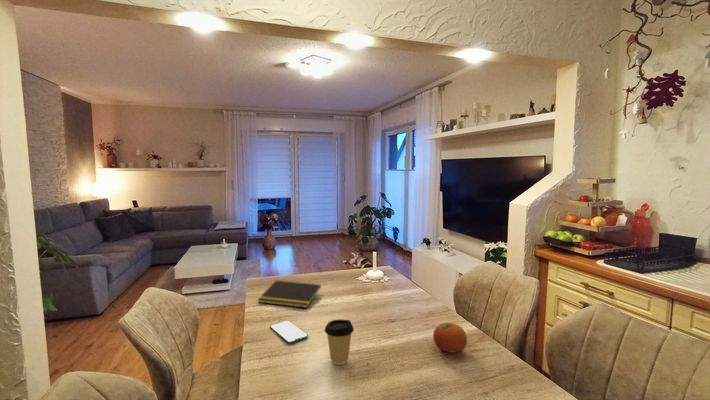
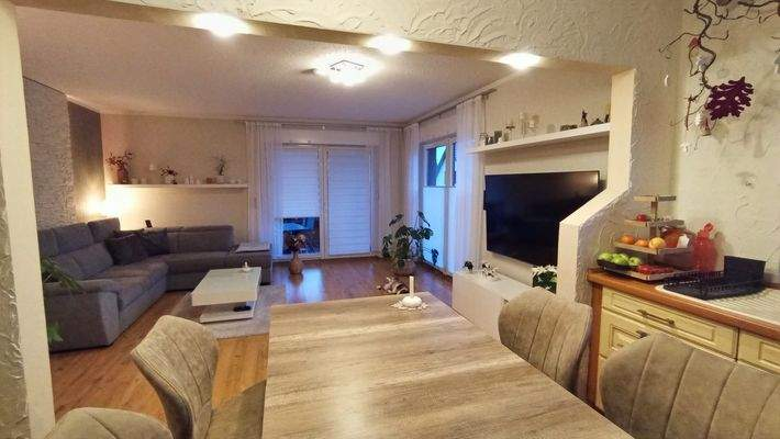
- notepad [257,280,322,309]
- smartphone [269,320,309,344]
- fruit [432,322,468,353]
- coffee cup [324,318,355,366]
